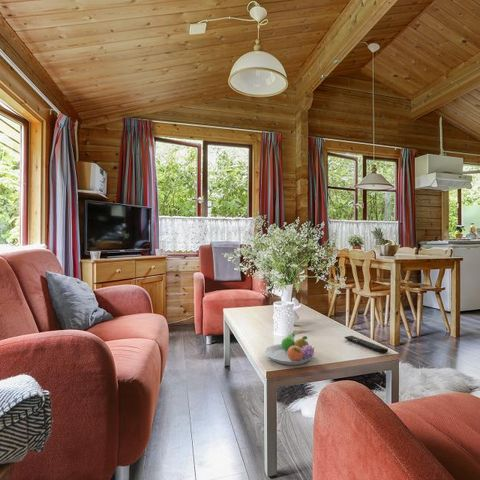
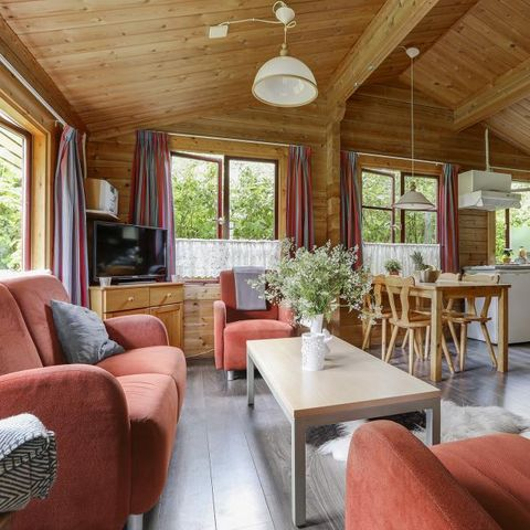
- fruit bowl [264,333,316,366]
- remote control [344,335,389,354]
